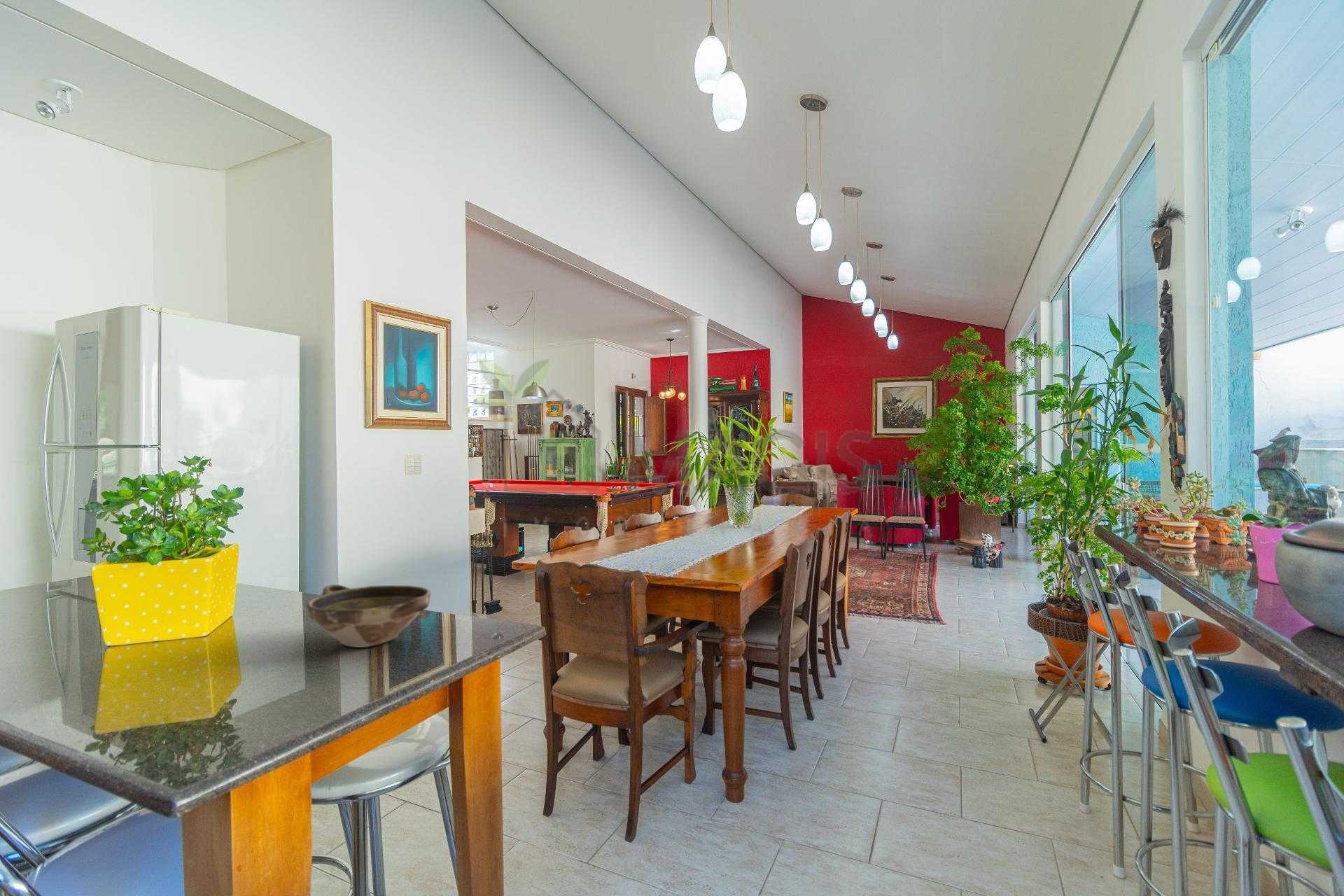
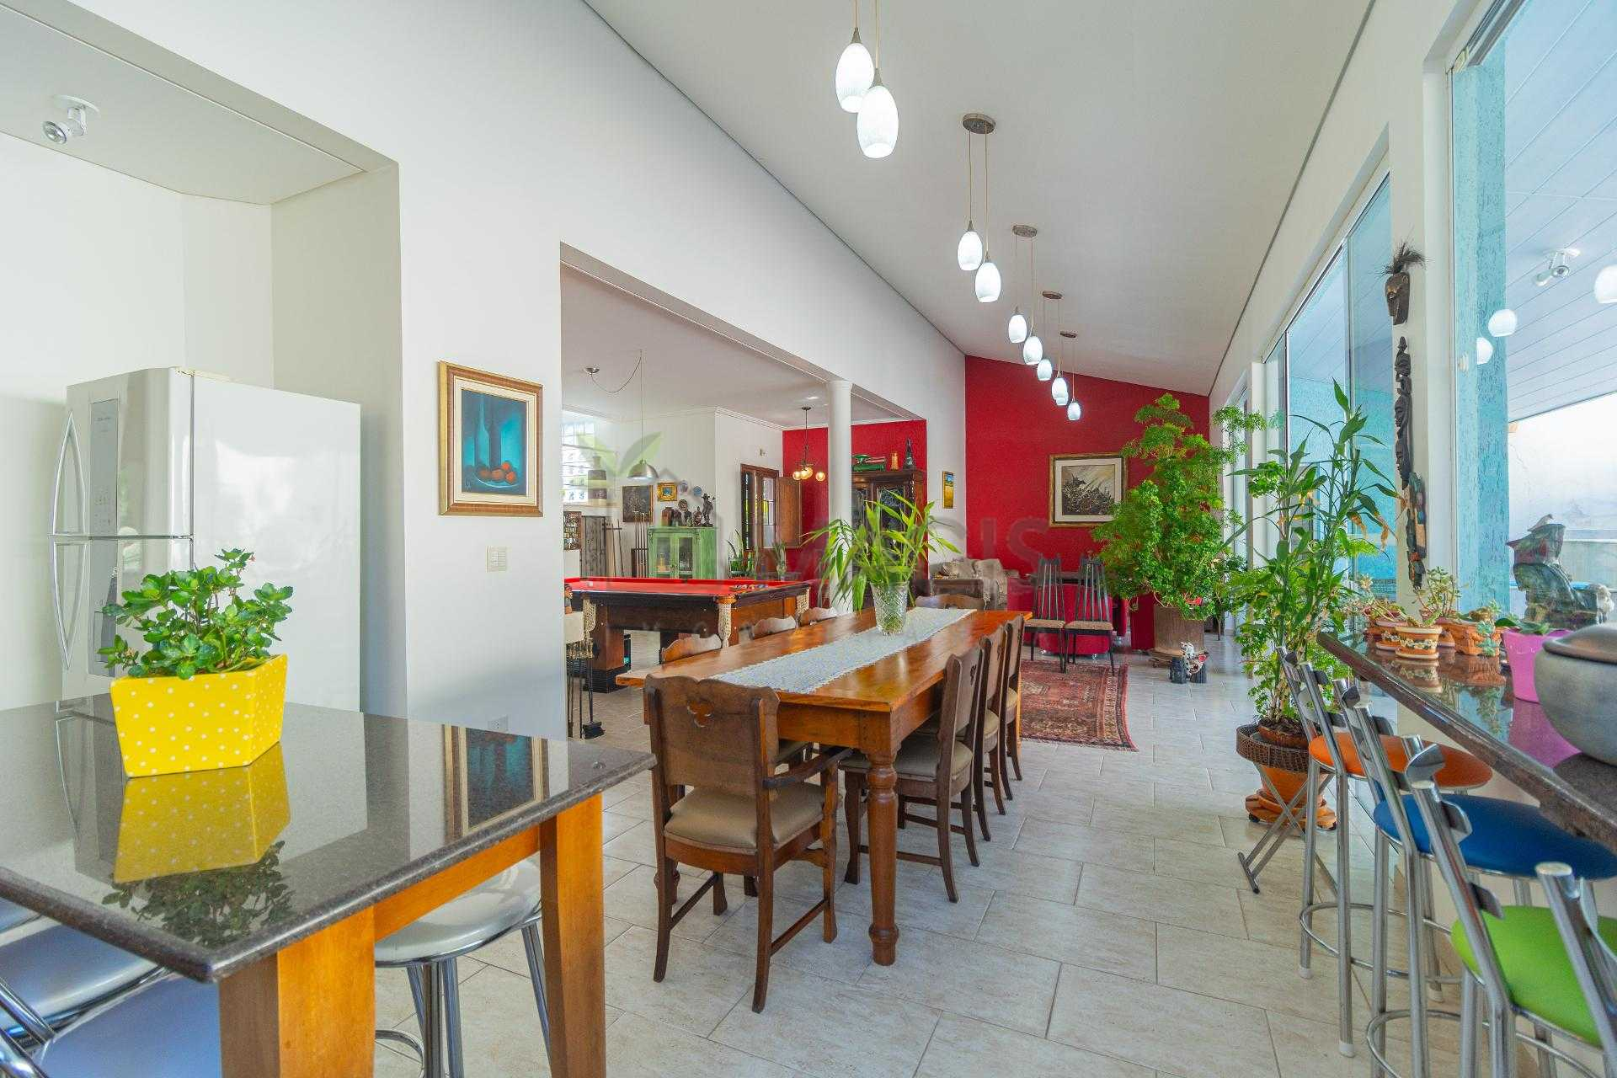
- bowl [306,584,432,648]
